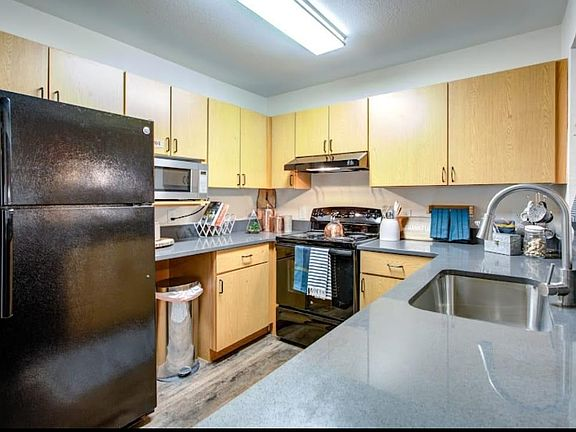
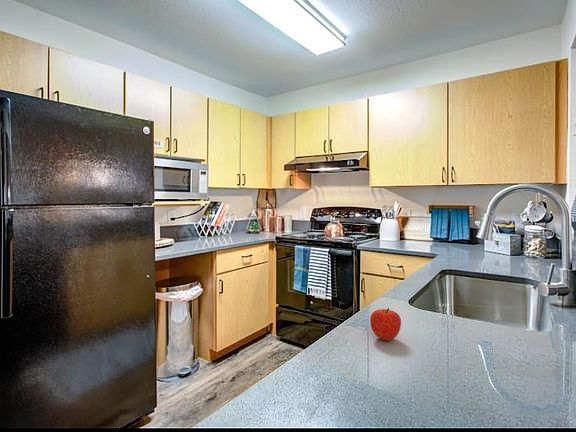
+ fruit [369,307,402,341]
